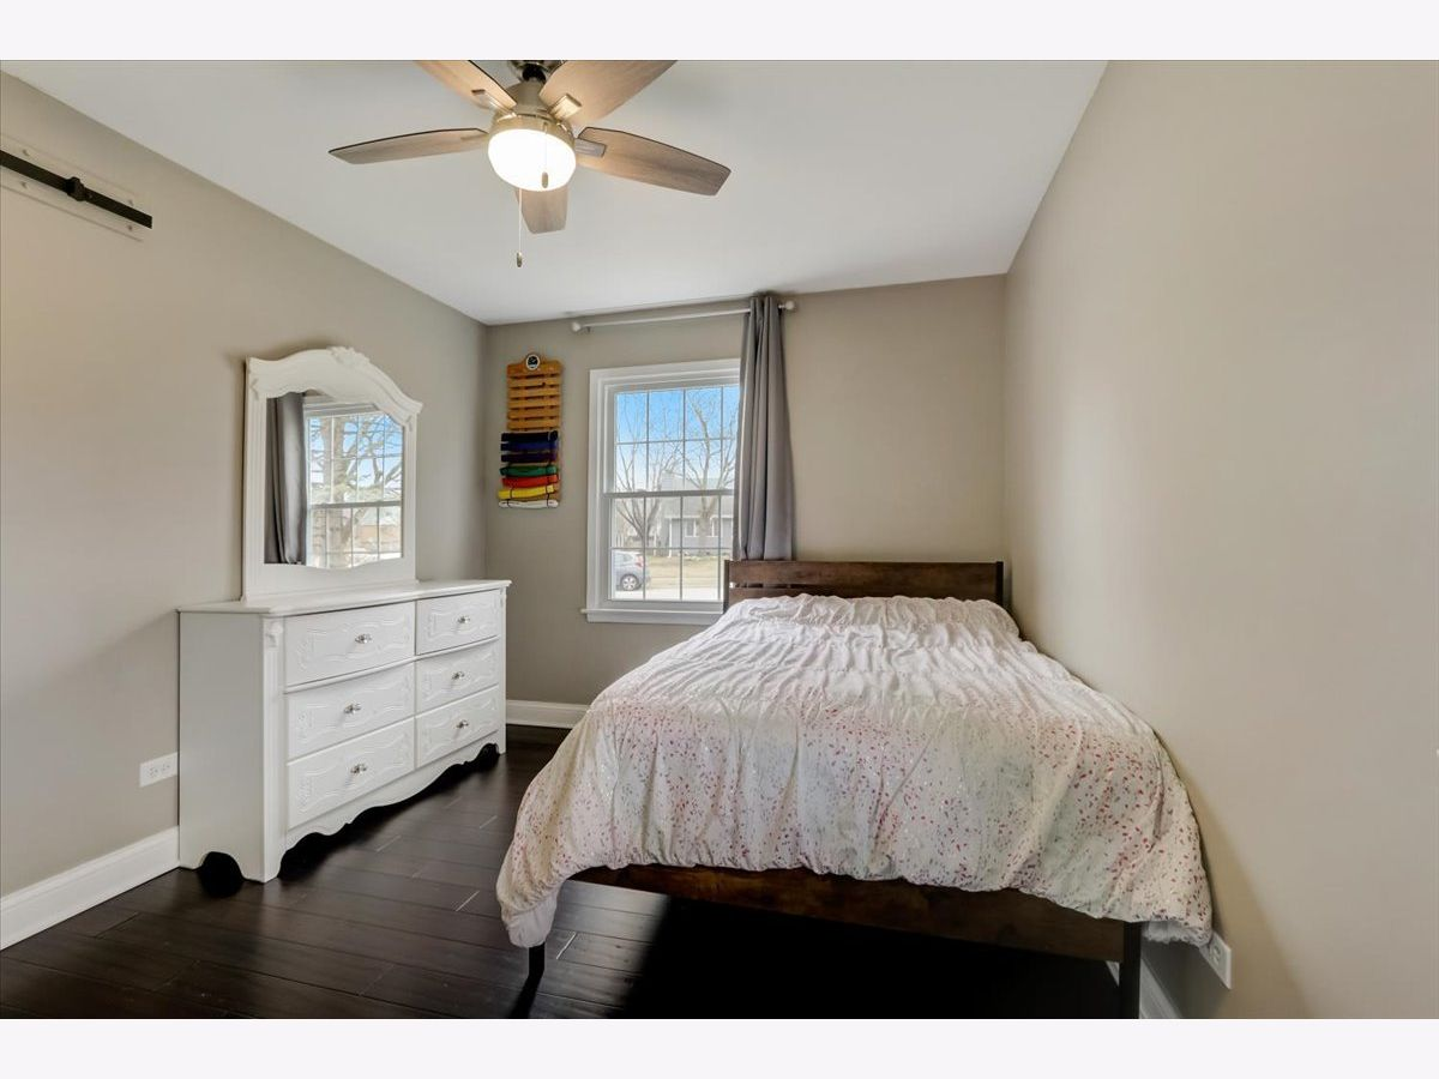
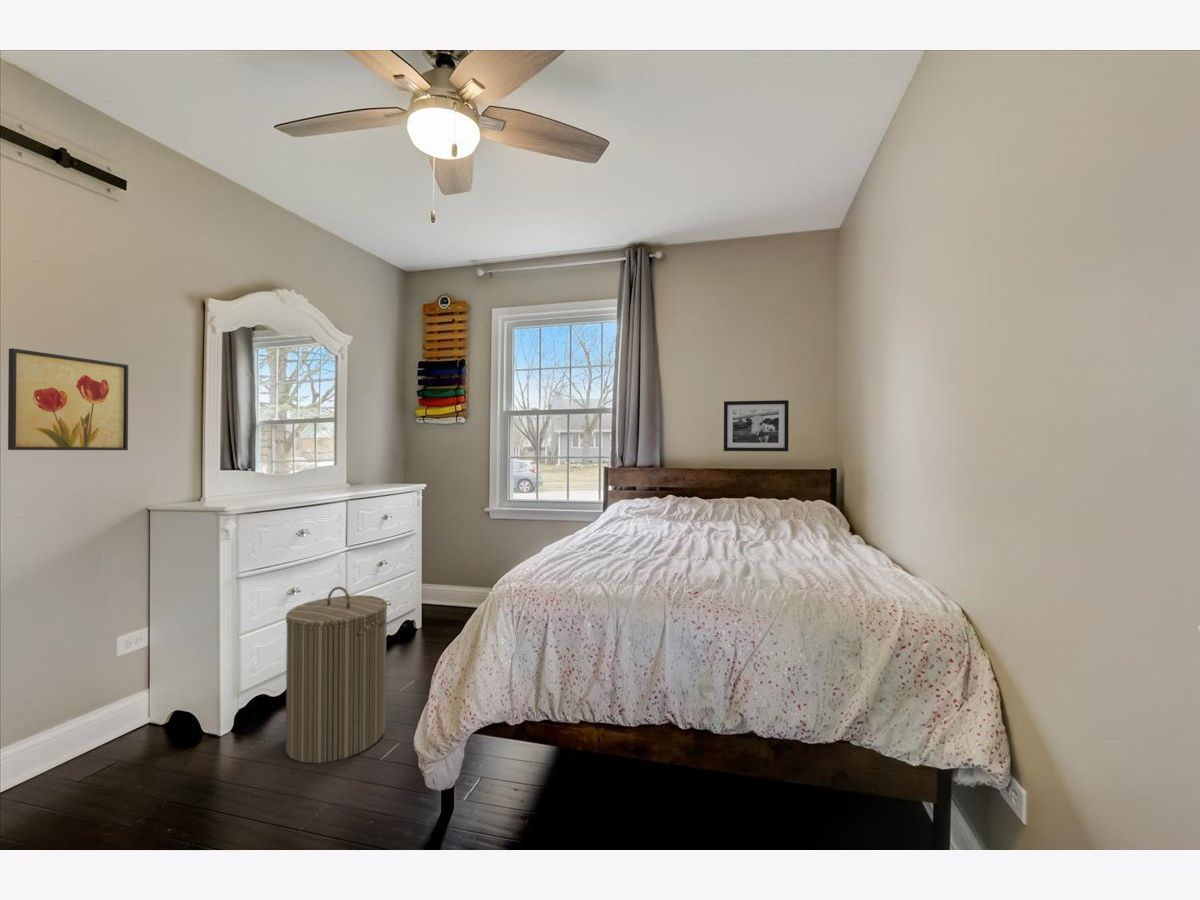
+ wall art [7,347,129,451]
+ laundry hamper [285,586,388,764]
+ picture frame [723,399,790,452]
